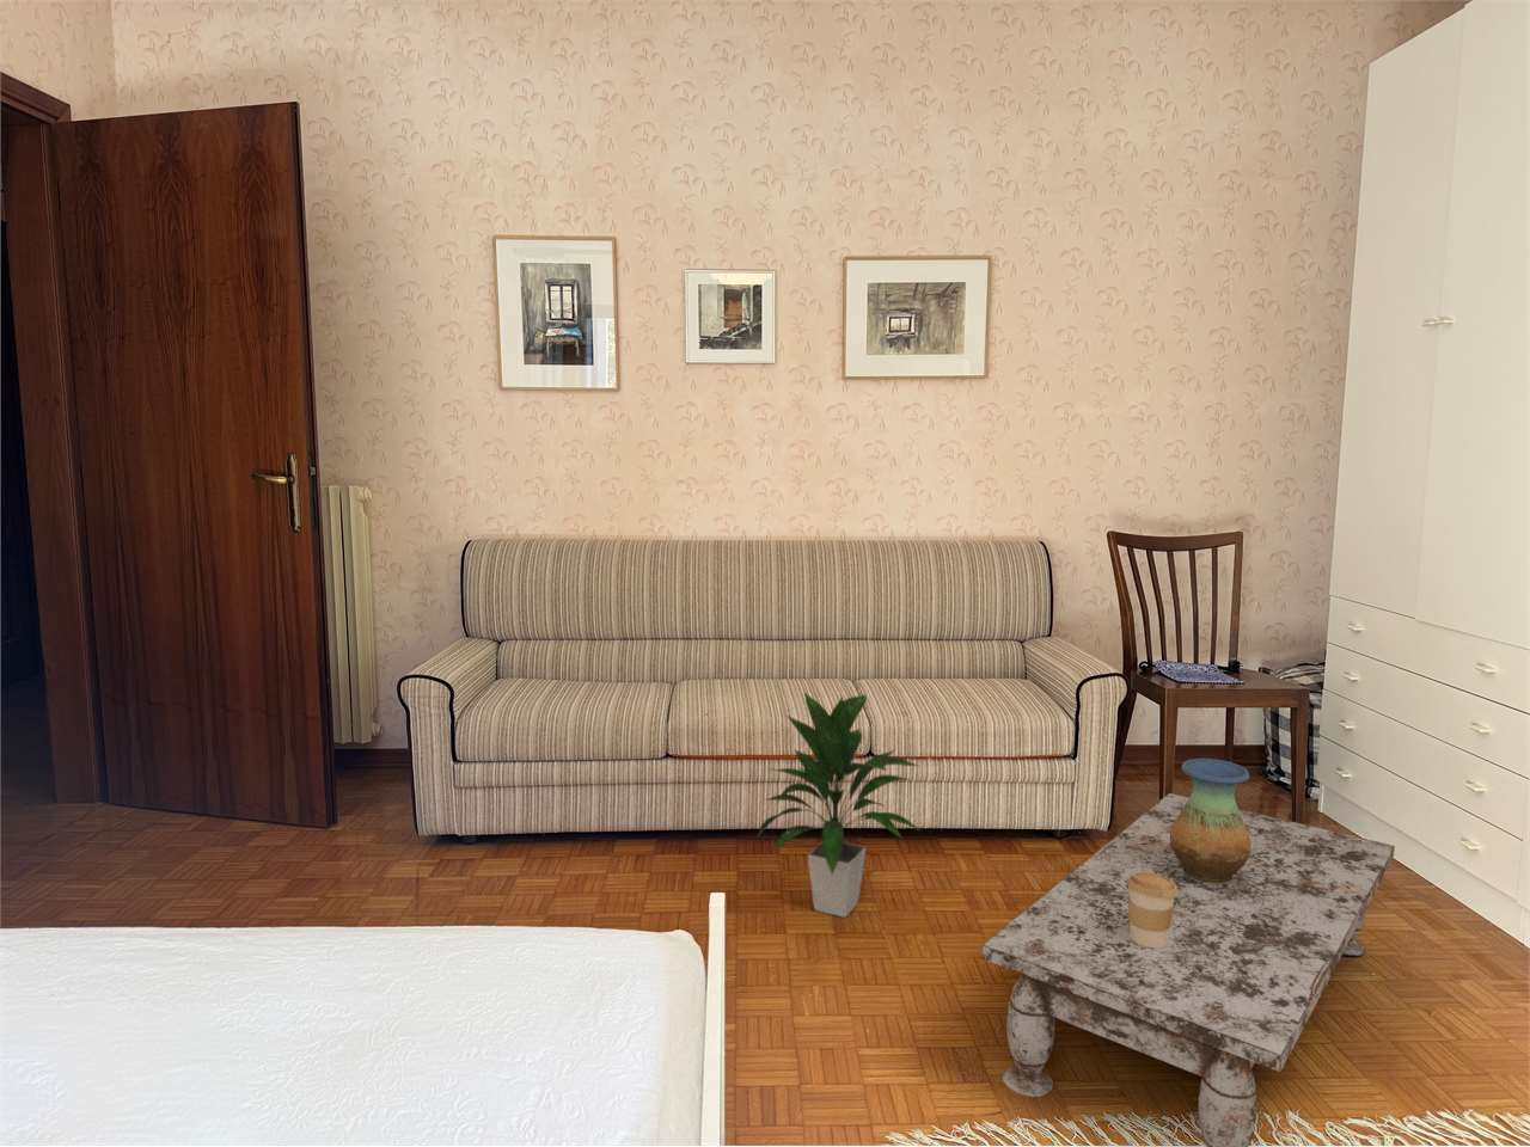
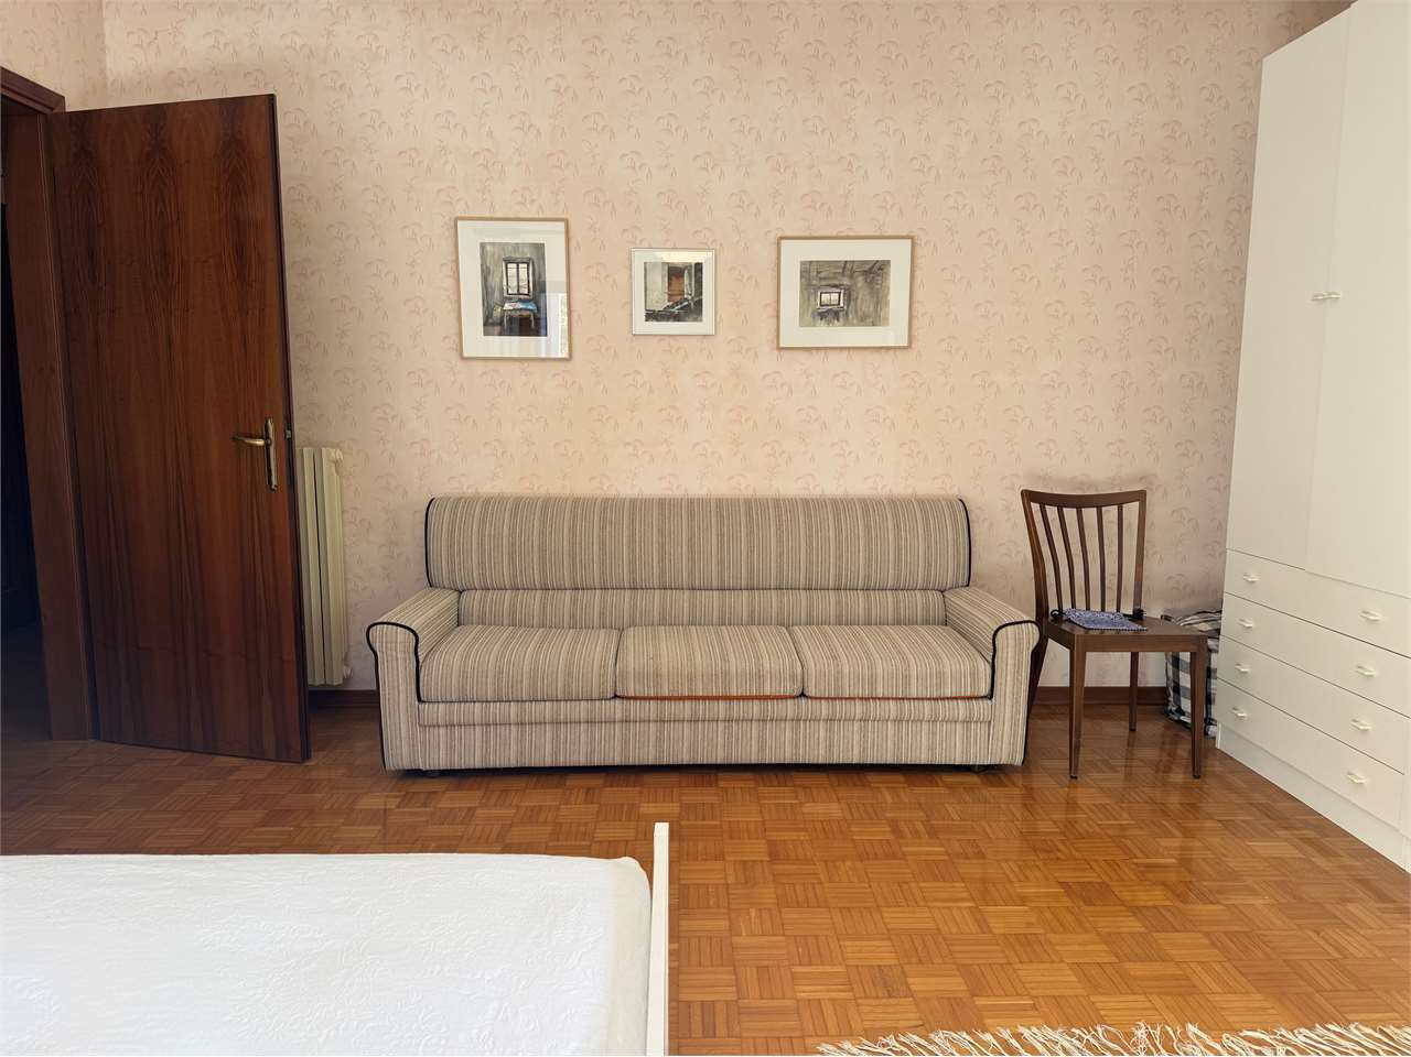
- coffee cup [1126,872,1177,947]
- indoor plant [757,690,922,919]
- vase [1170,758,1252,884]
- coffee table [981,792,1396,1147]
